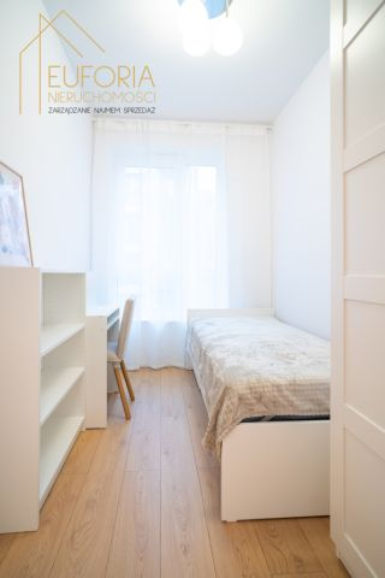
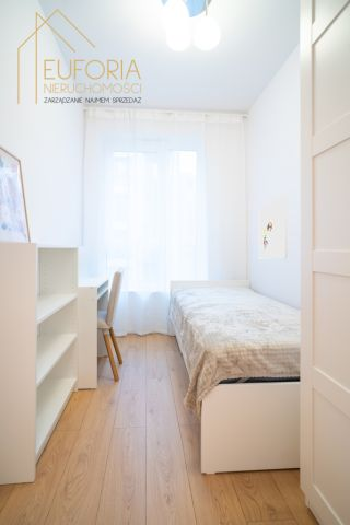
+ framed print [258,194,288,259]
